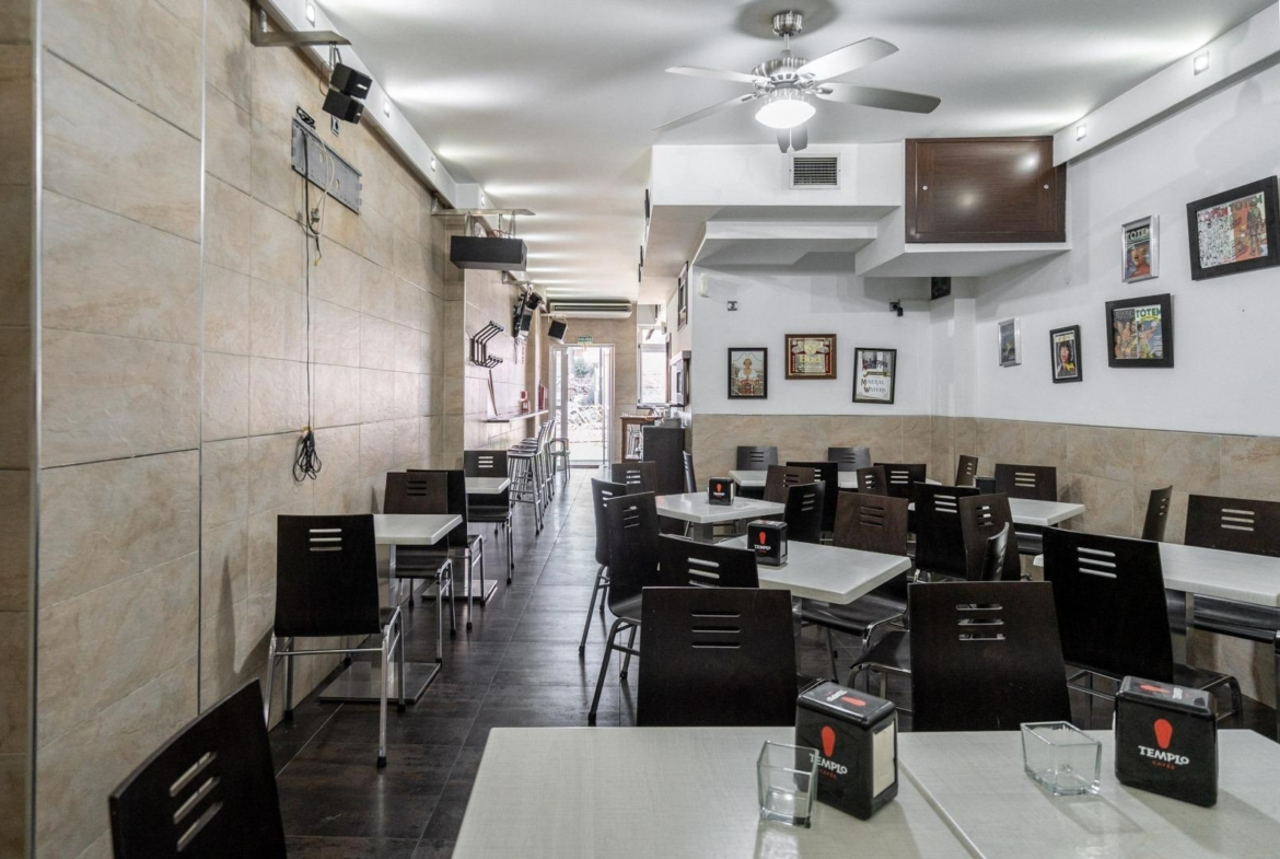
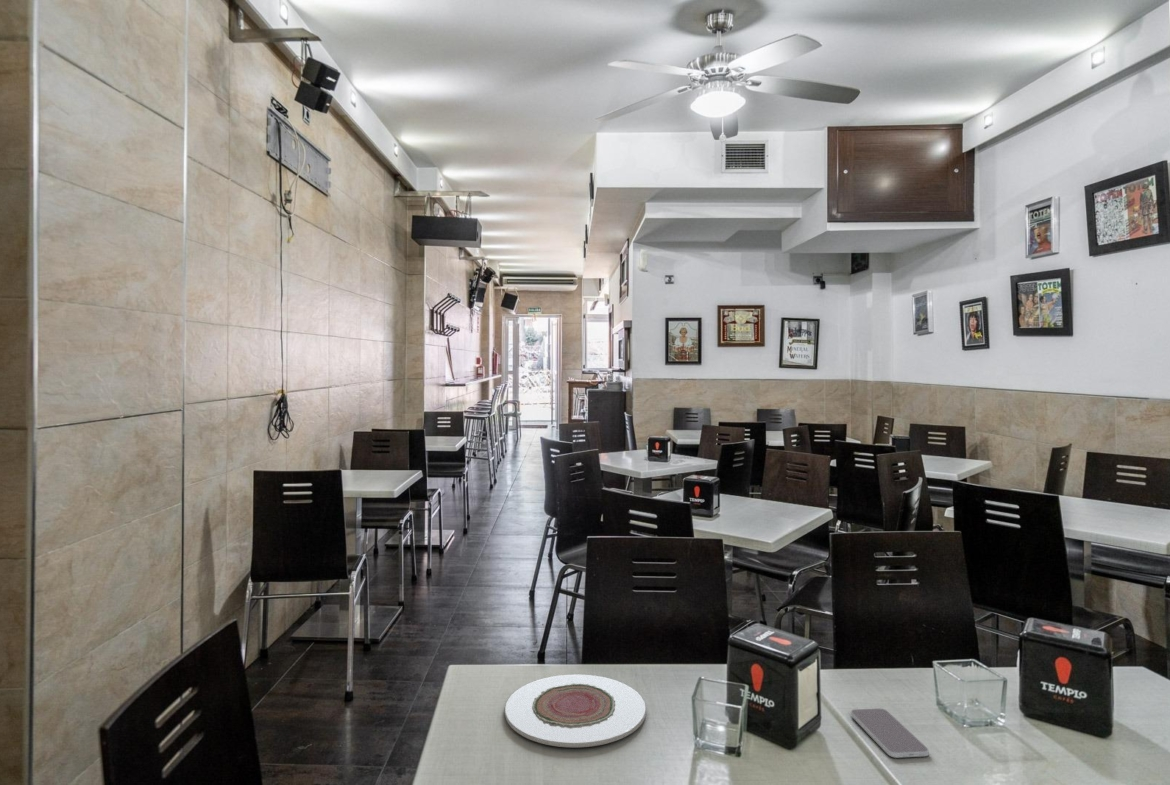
+ plate [504,673,647,748]
+ smartphone [850,707,930,759]
